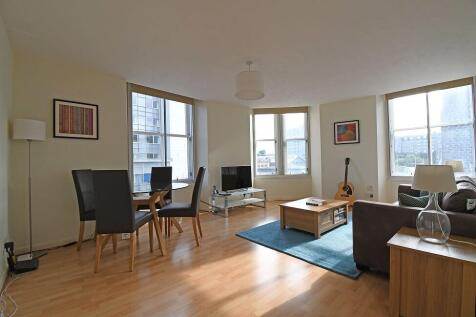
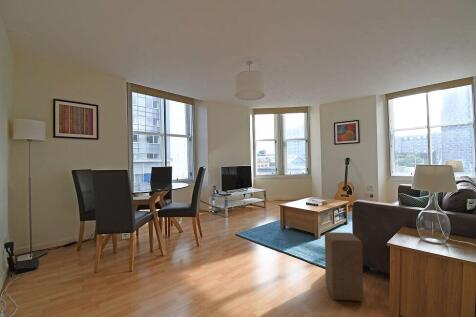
+ wooden block [324,231,364,302]
